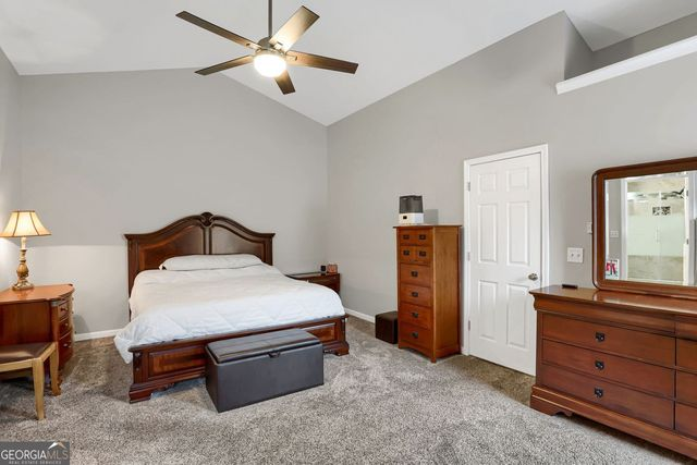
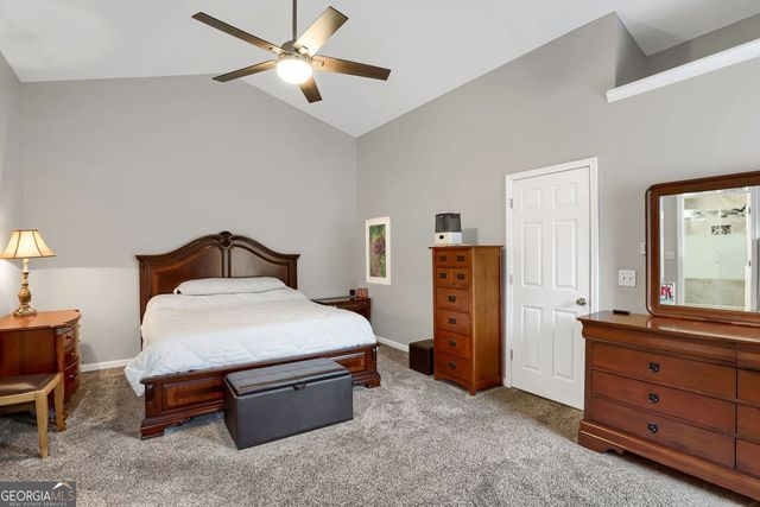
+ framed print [365,215,392,286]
